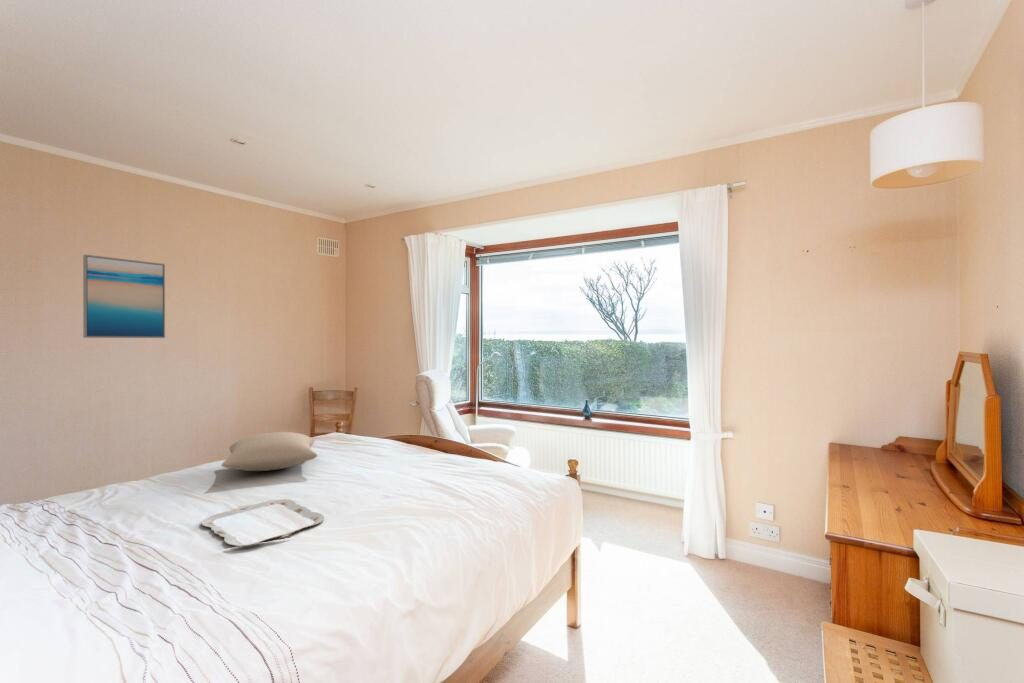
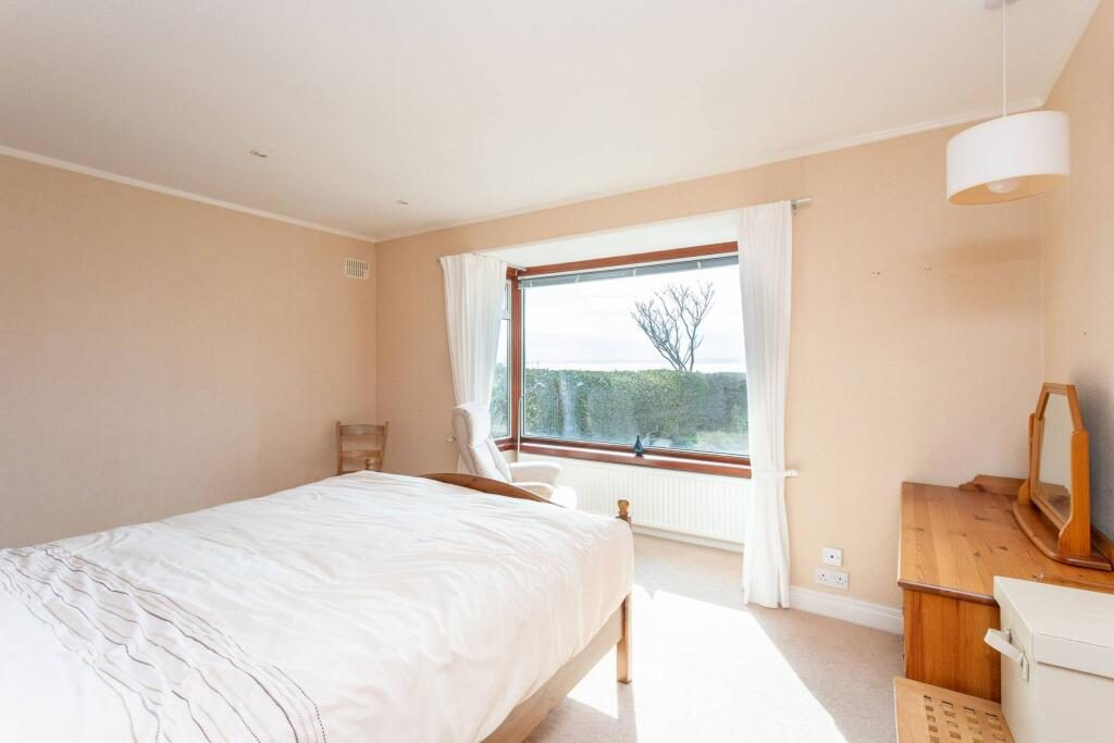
- wall art [82,254,166,339]
- pillow [220,431,319,472]
- serving tray [200,498,325,547]
